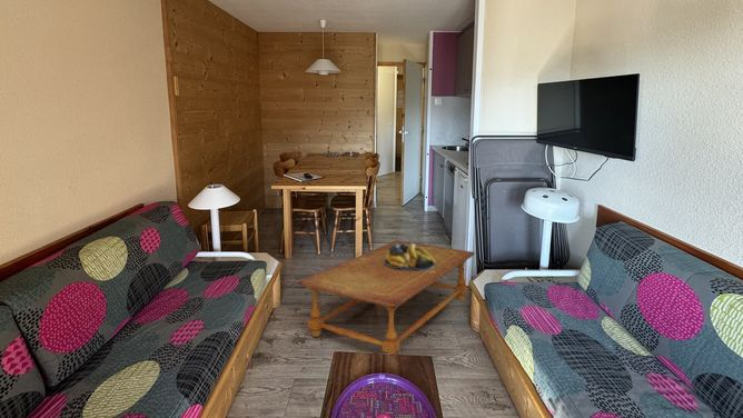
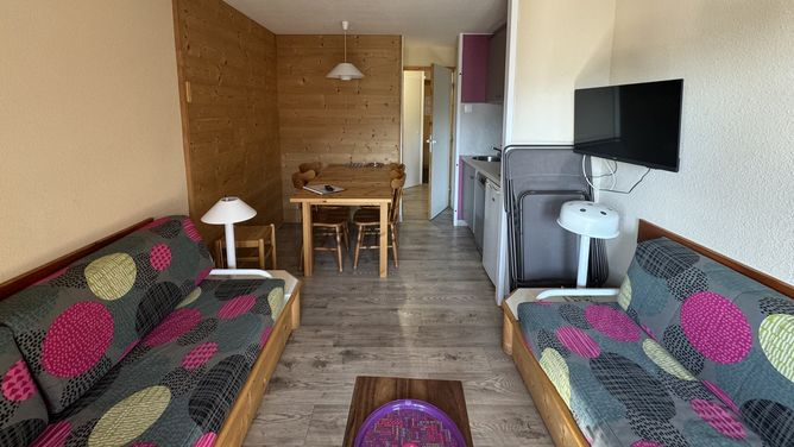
- fruit bowl [384,242,436,270]
- coffee table [297,239,476,356]
